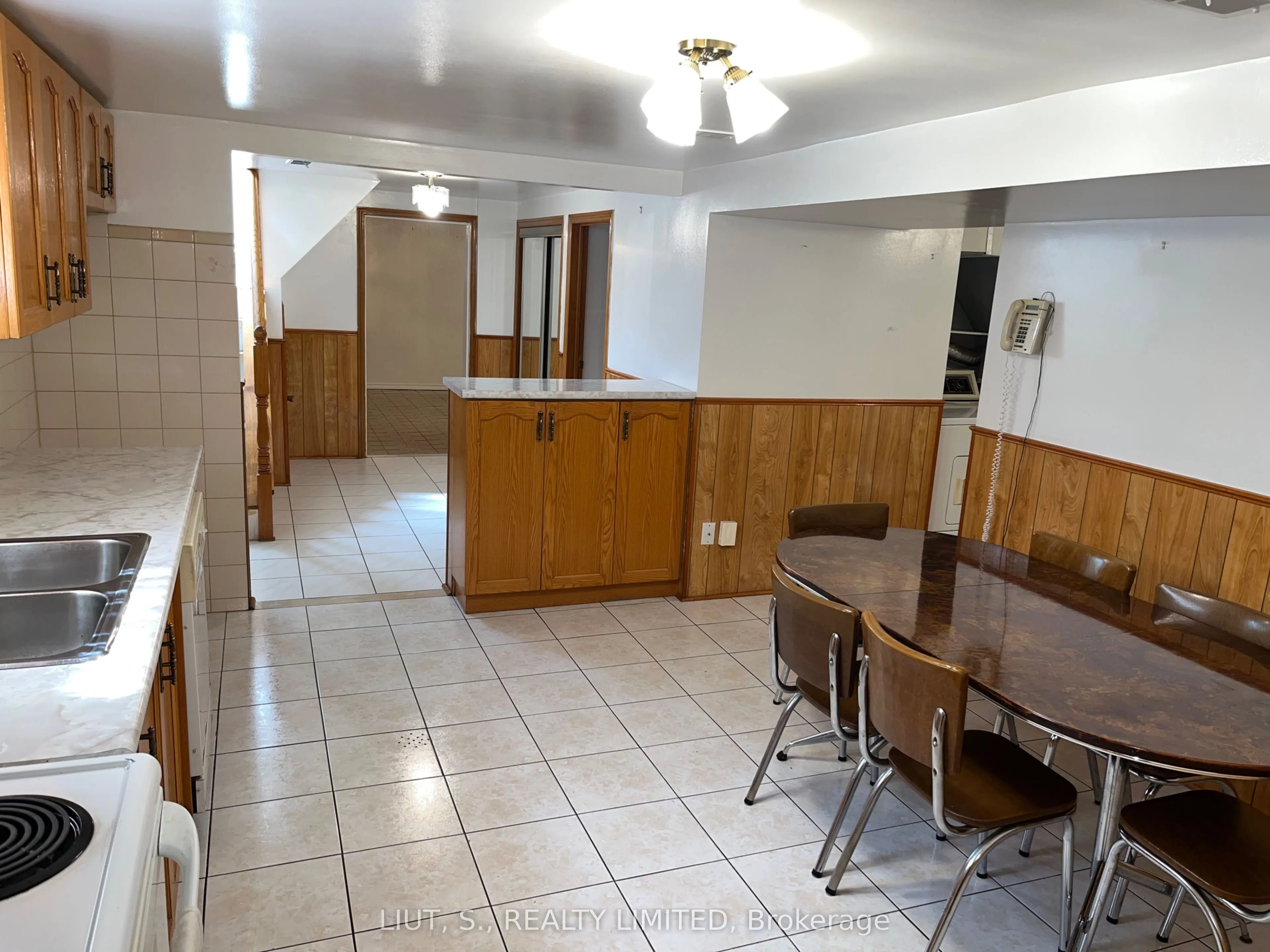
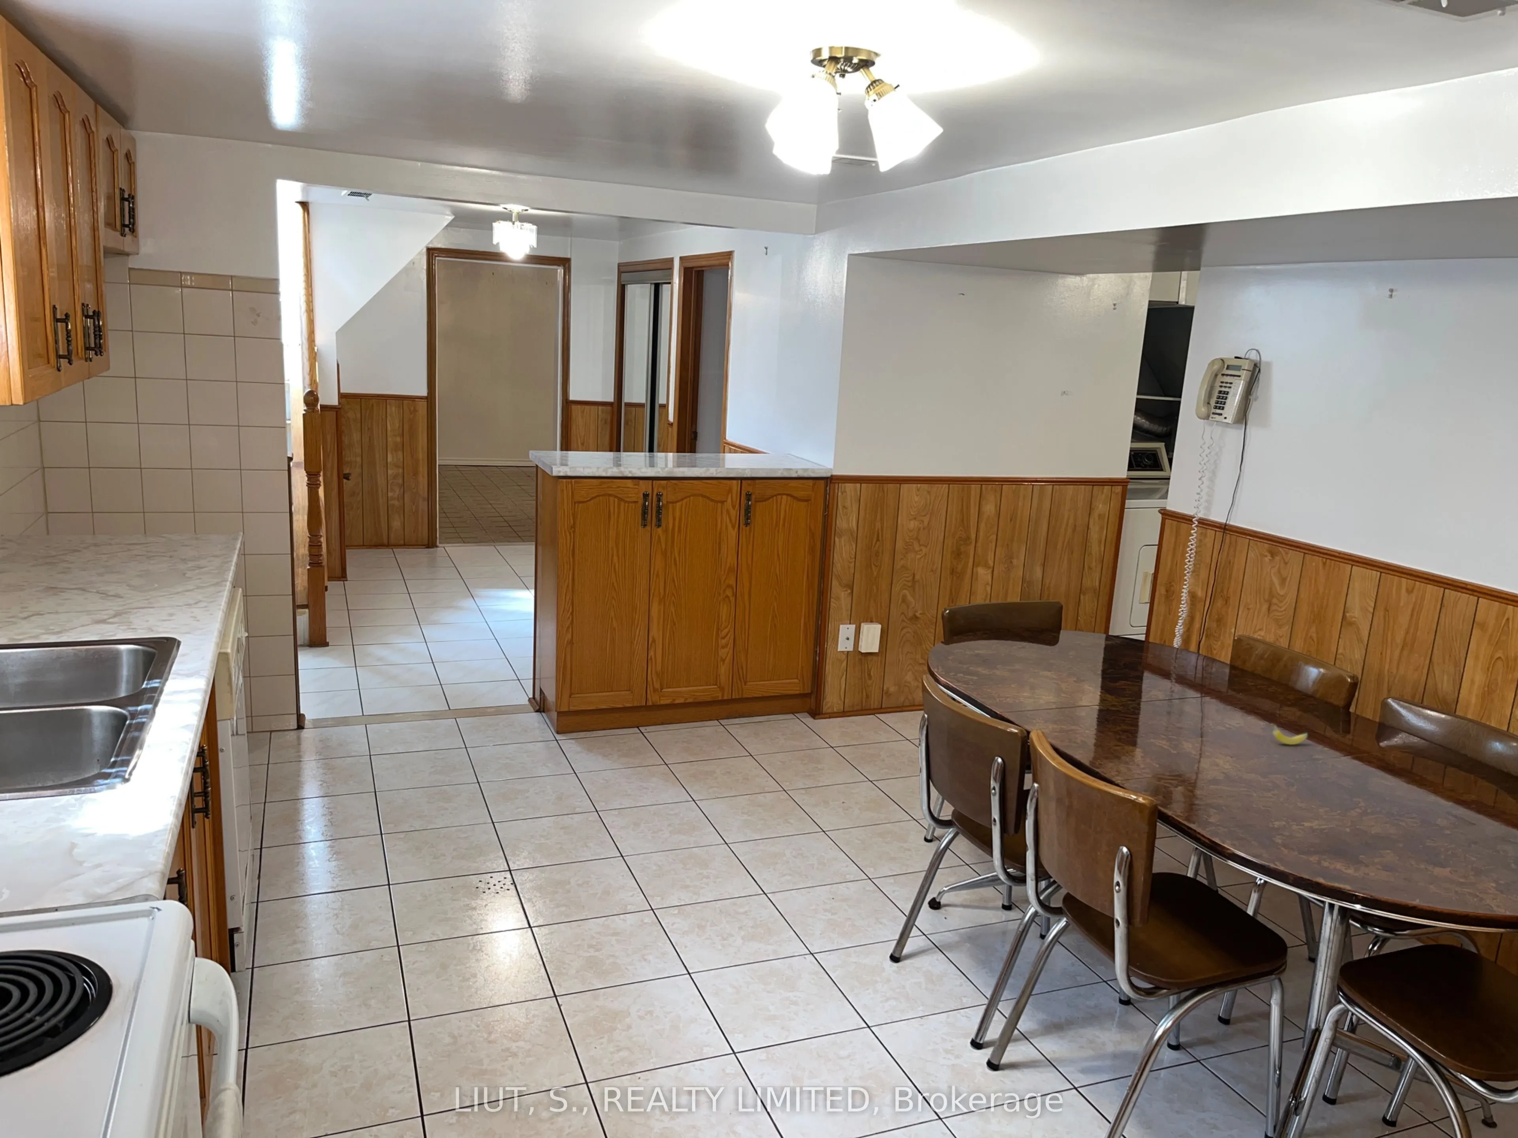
+ fruit [1269,723,1308,745]
